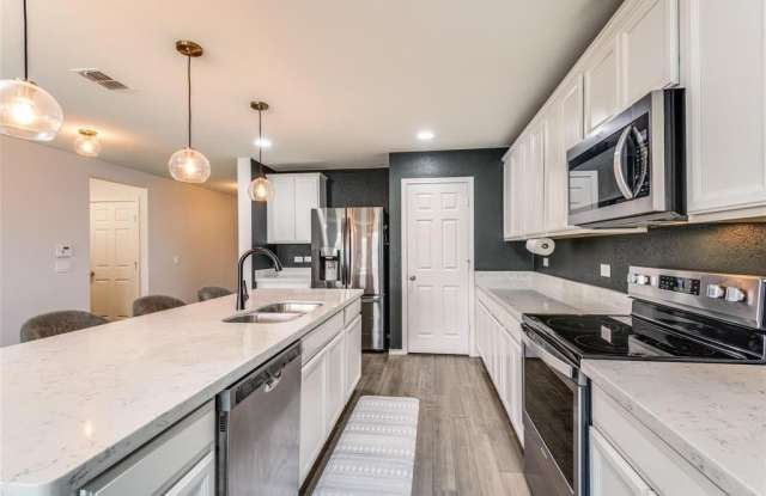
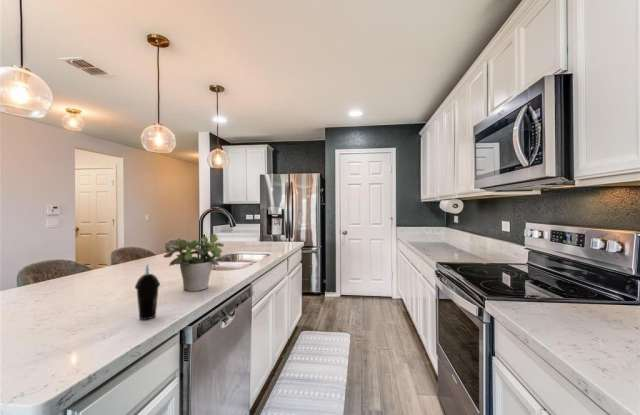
+ cup [134,263,161,321]
+ potted plant [163,233,225,292]
